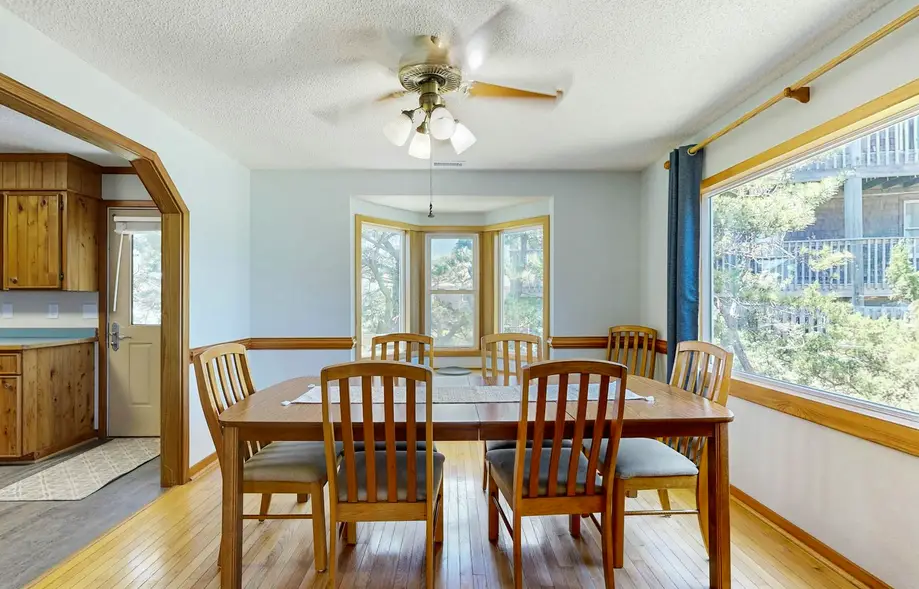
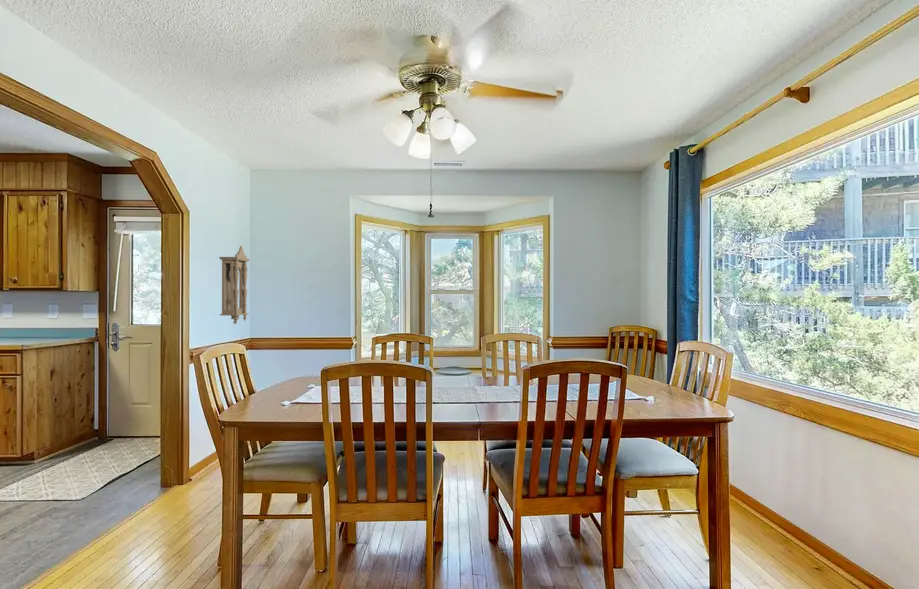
+ pendulum clock [218,245,251,325]
